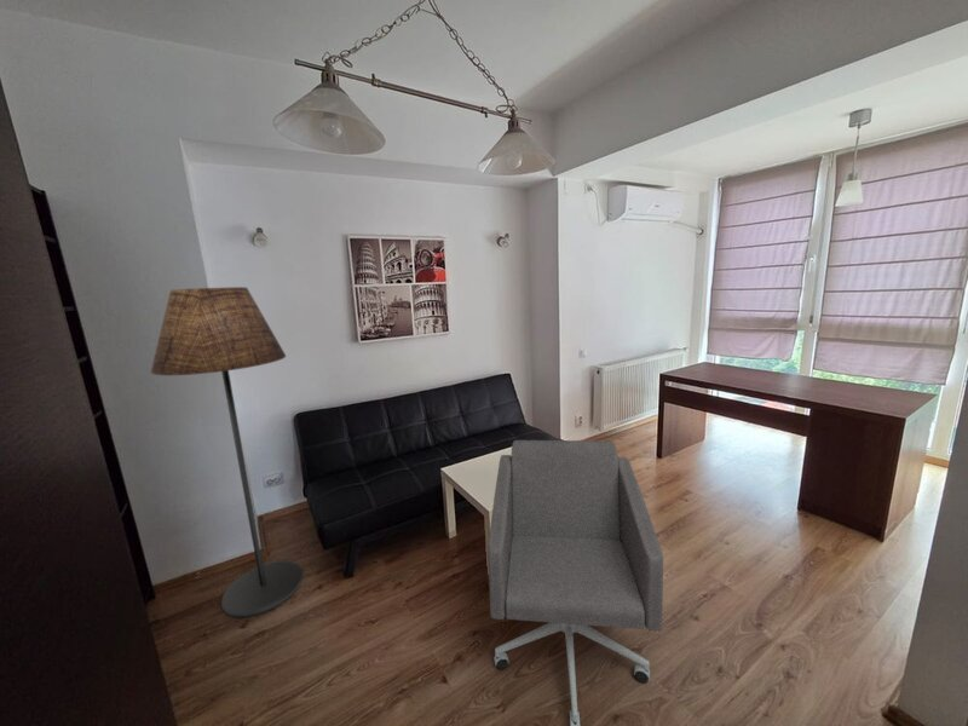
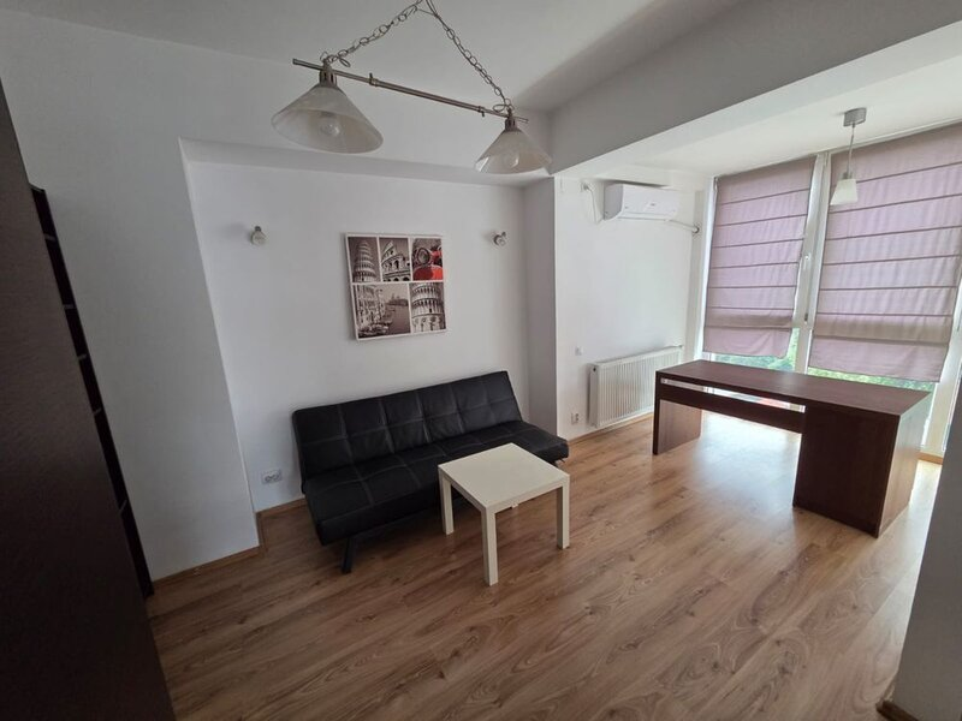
- office chair [486,439,664,726]
- floor lamp [150,286,304,618]
